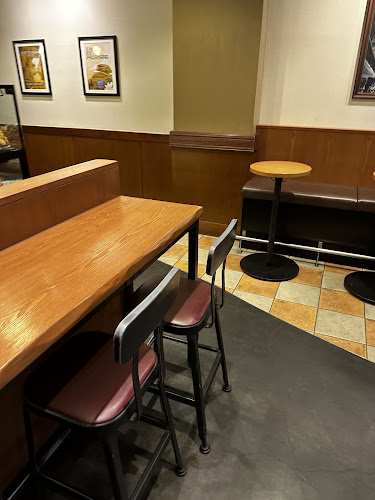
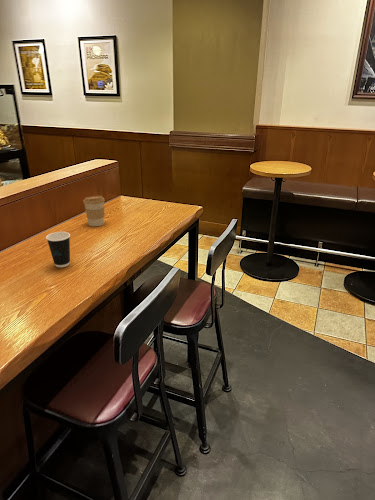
+ dixie cup [45,231,71,268]
+ coffee cup [82,195,106,227]
